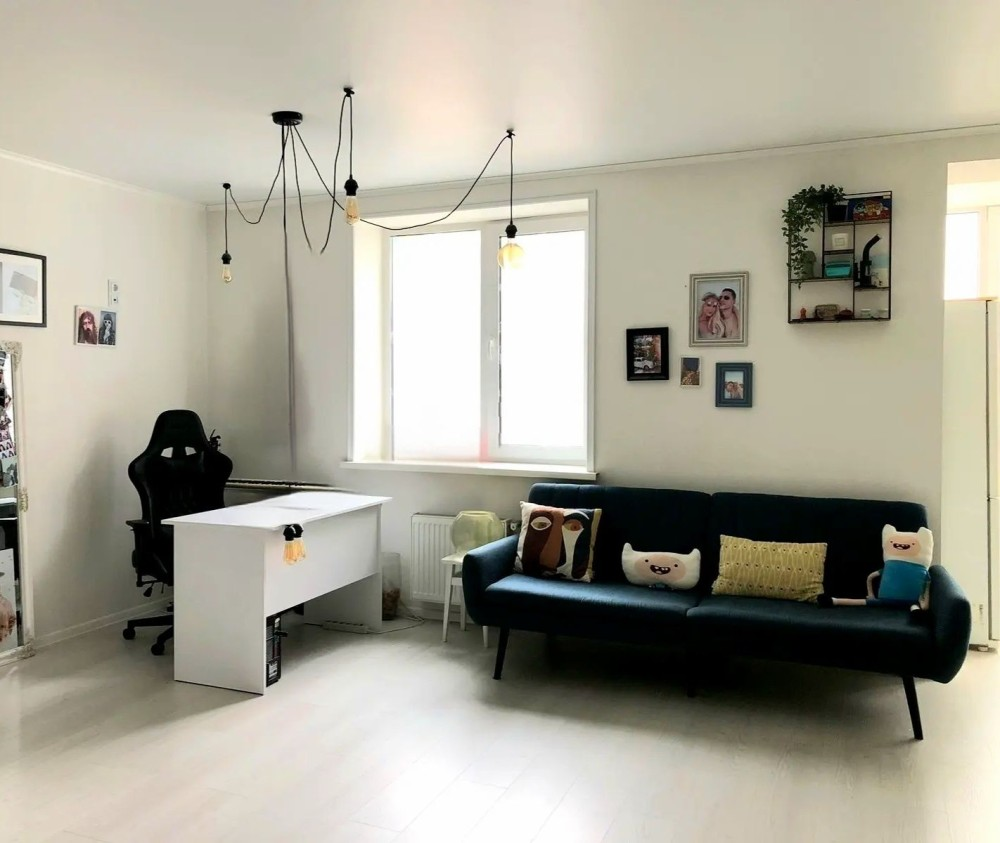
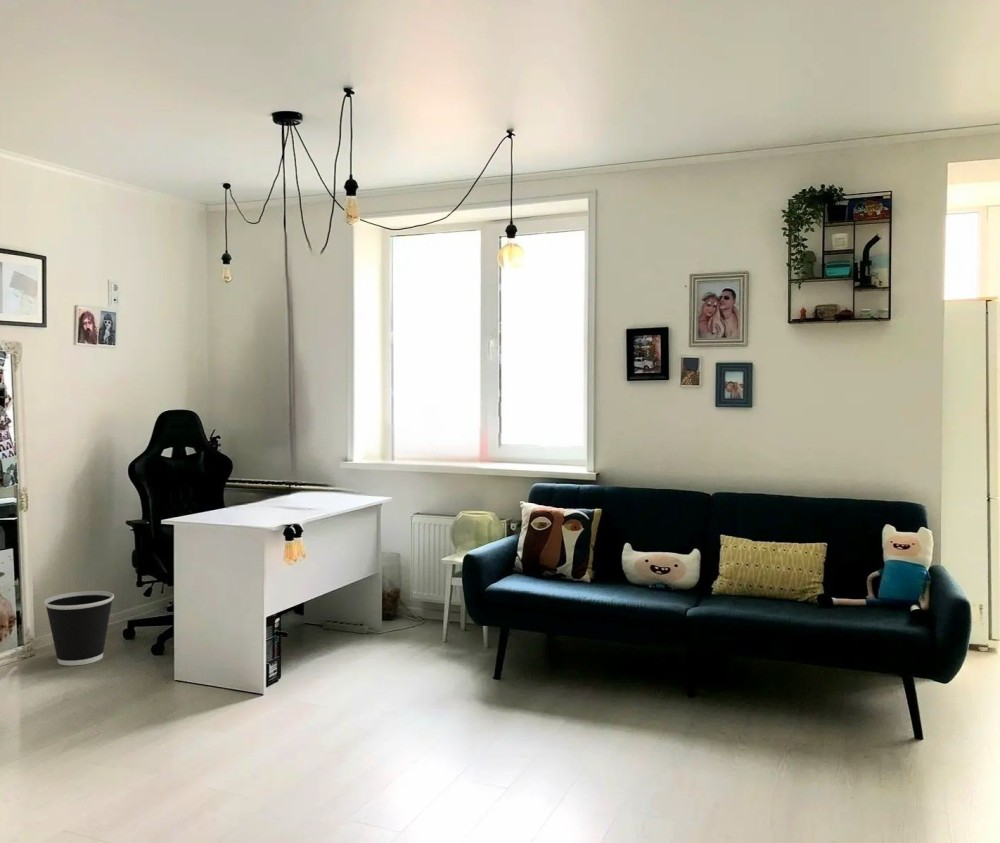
+ wastebasket [43,590,115,667]
